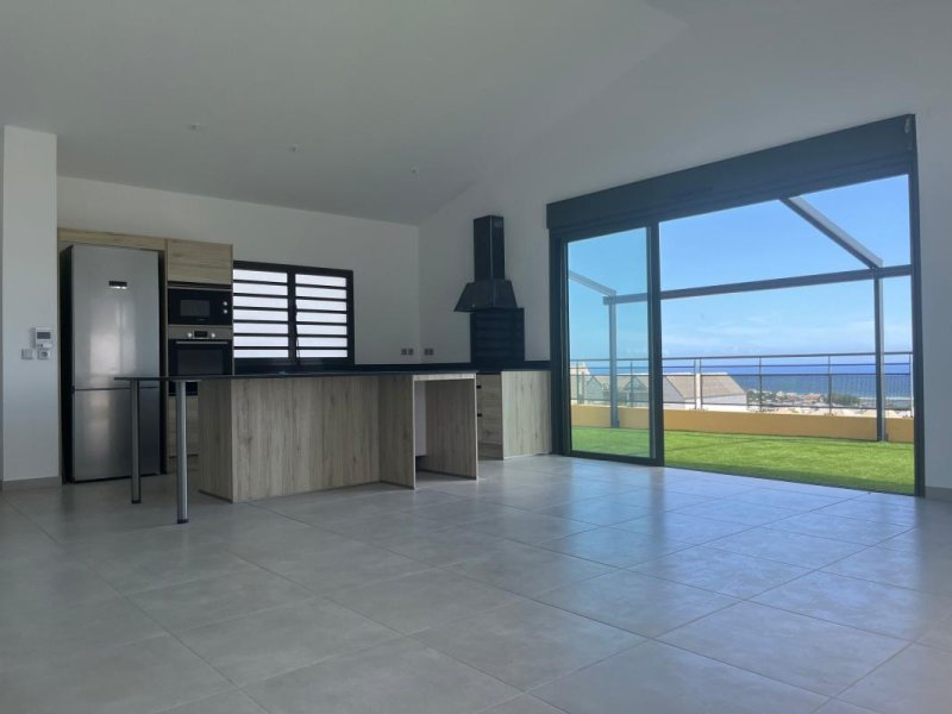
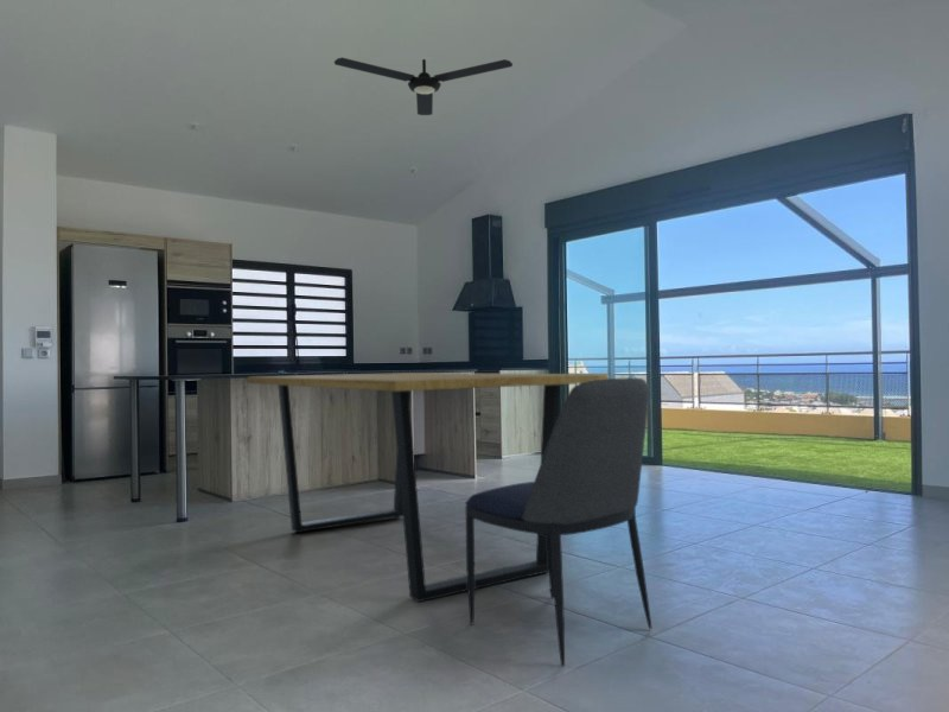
+ chair [464,376,652,667]
+ dining table [247,371,610,603]
+ ceiling fan [333,57,514,116]
